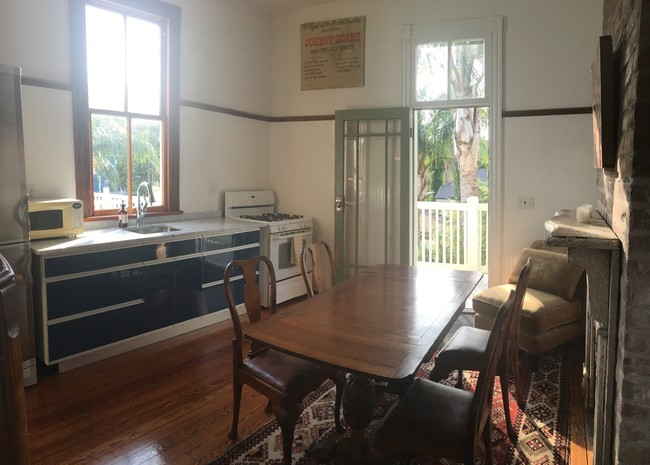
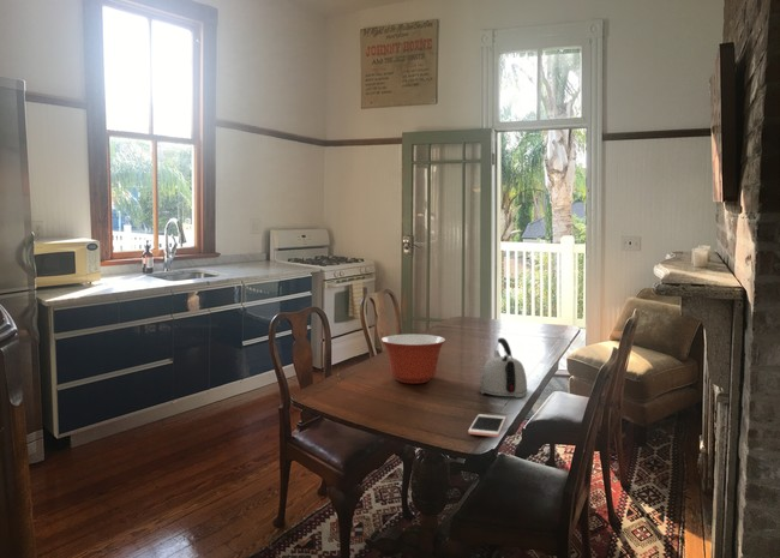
+ mixing bowl [380,334,446,384]
+ cell phone [467,413,508,438]
+ kettle [479,337,529,398]
